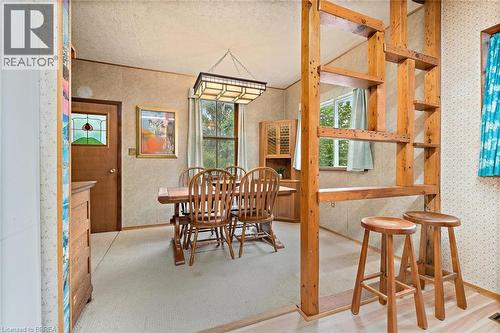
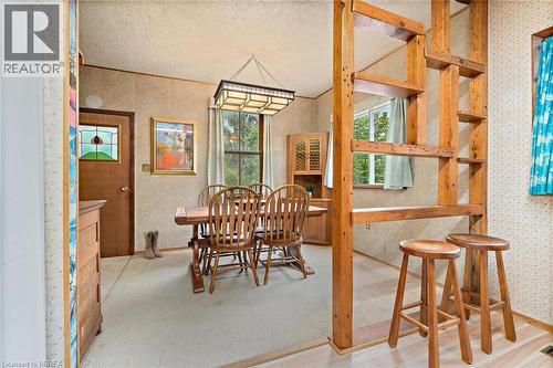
+ boots [143,229,164,260]
